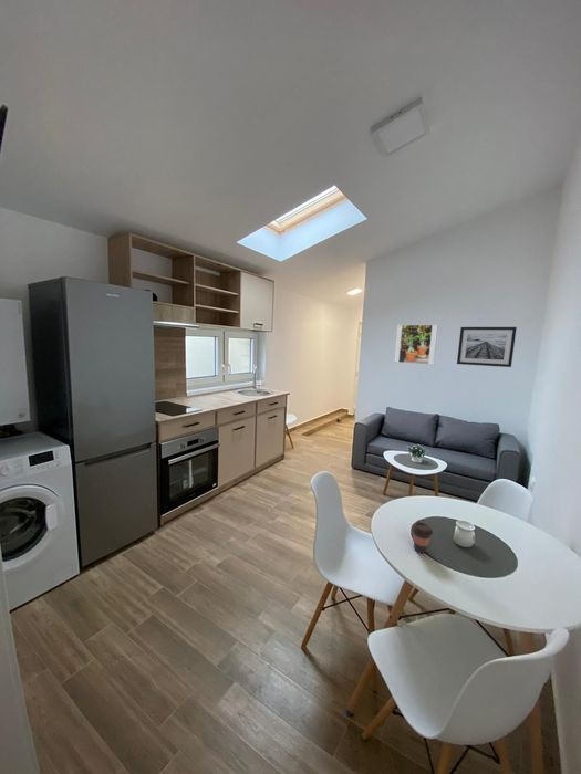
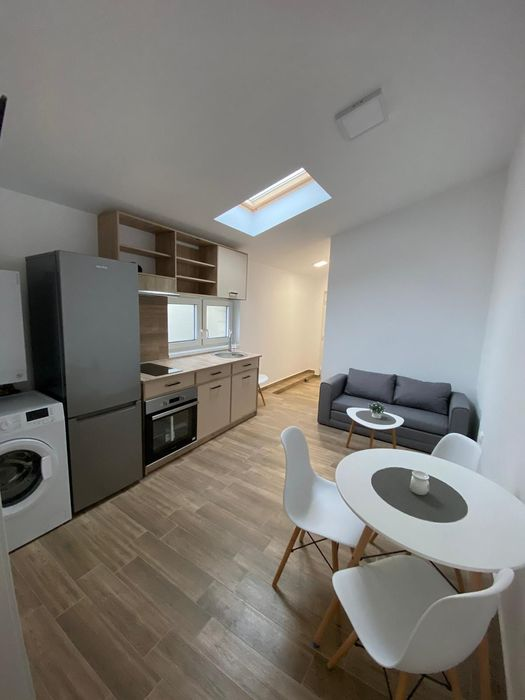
- coffee cup [411,521,434,554]
- wall art [456,326,518,368]
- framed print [393,324,439,366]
